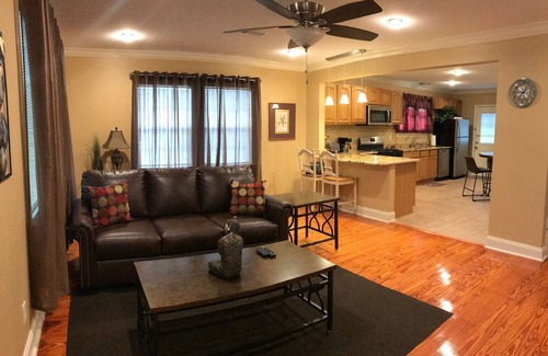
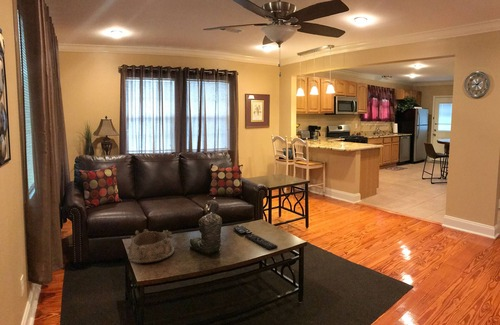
+ remote control [244,233,279,251]
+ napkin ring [126,228,175,265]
